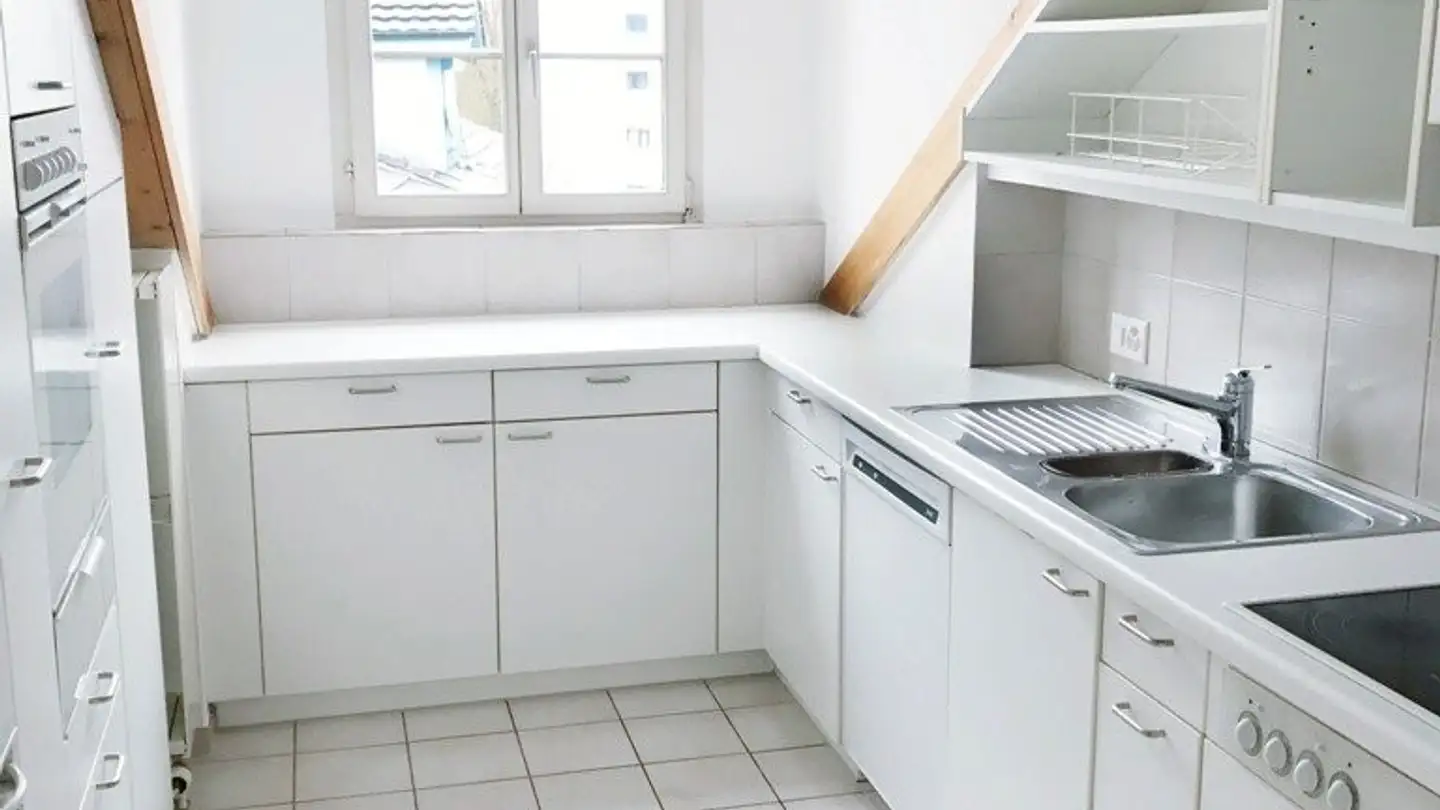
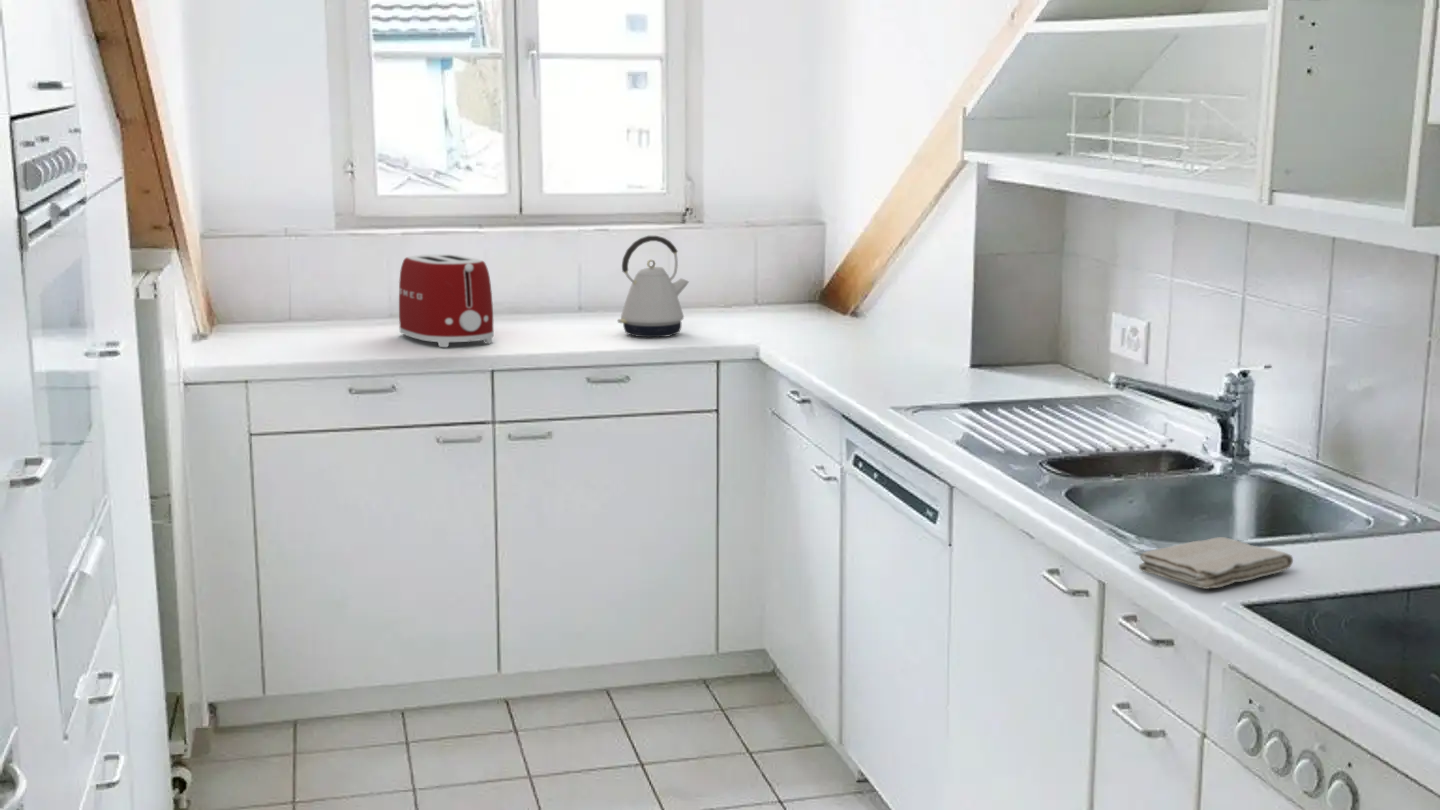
+ washcloth [1138,536,1294,590]
+ kettle [617,235,690,338]
+ toaster [398,253,495,348]
